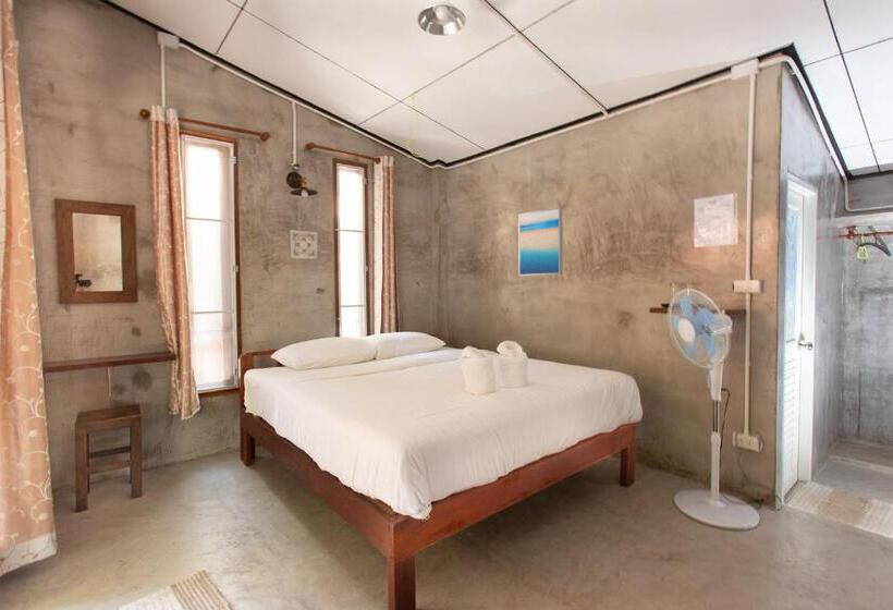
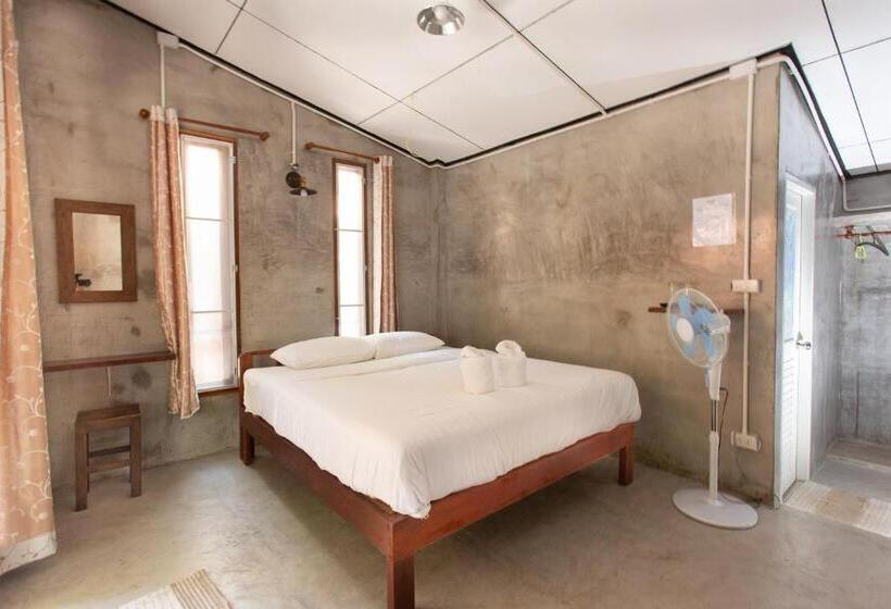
- wall art [517,206,563,277]
- wall ornament [289,229,318,260]
